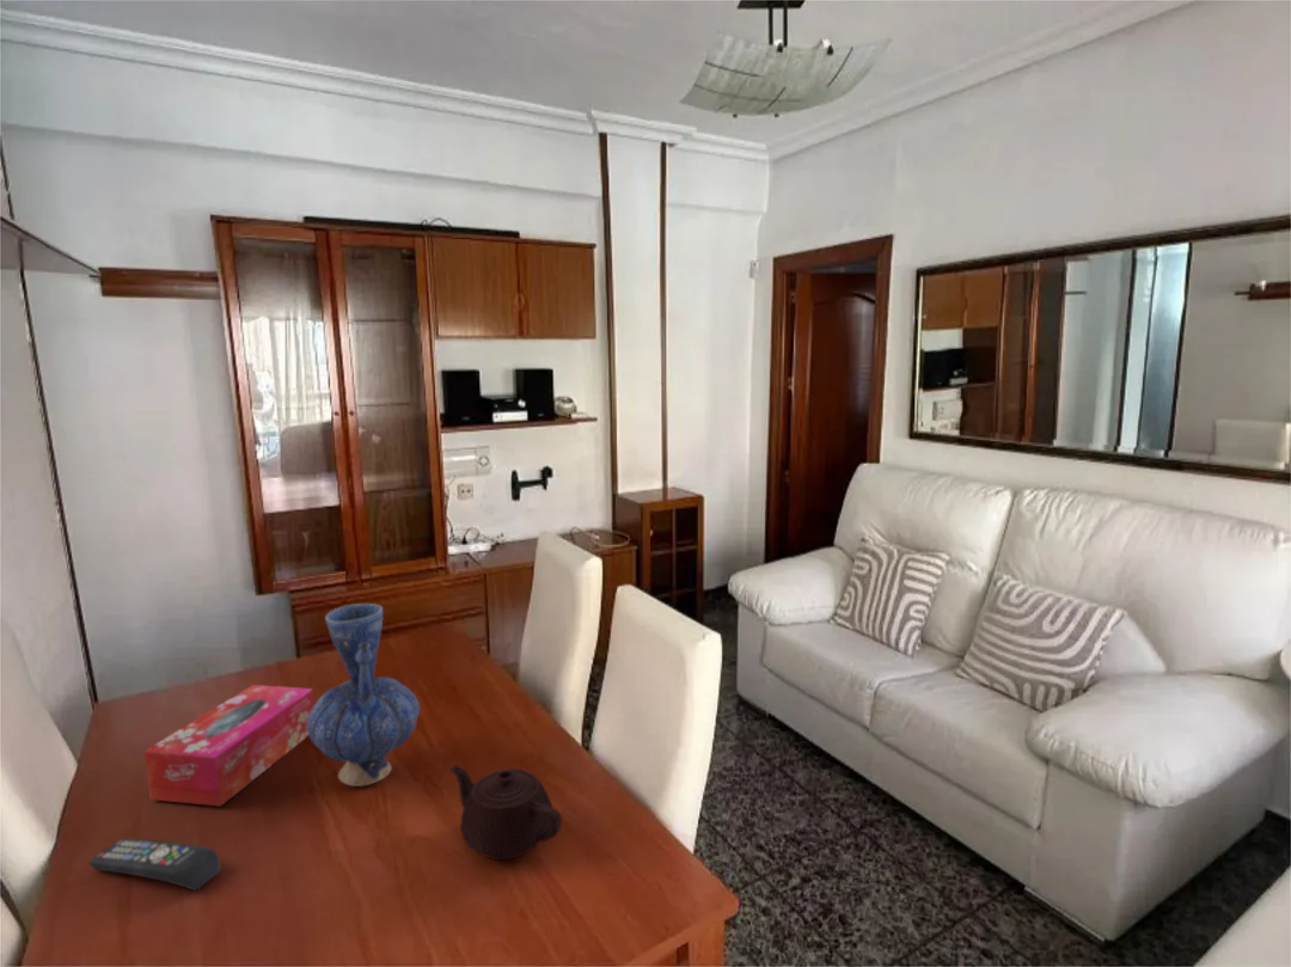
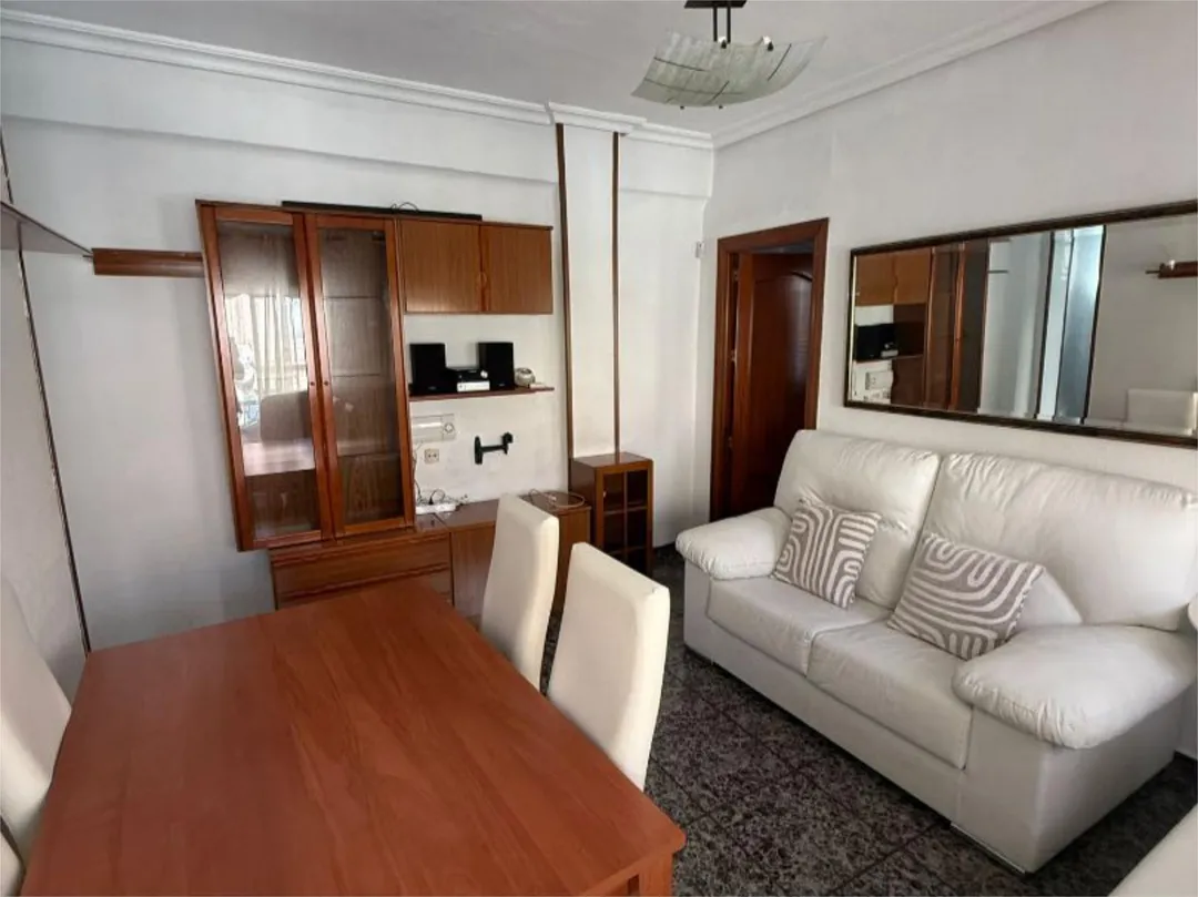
- vase [307,602,421,788]
- teapot [449,764,563,861]
- remote control [87,838,222,892]
- tissue box [143,684,316,807]
